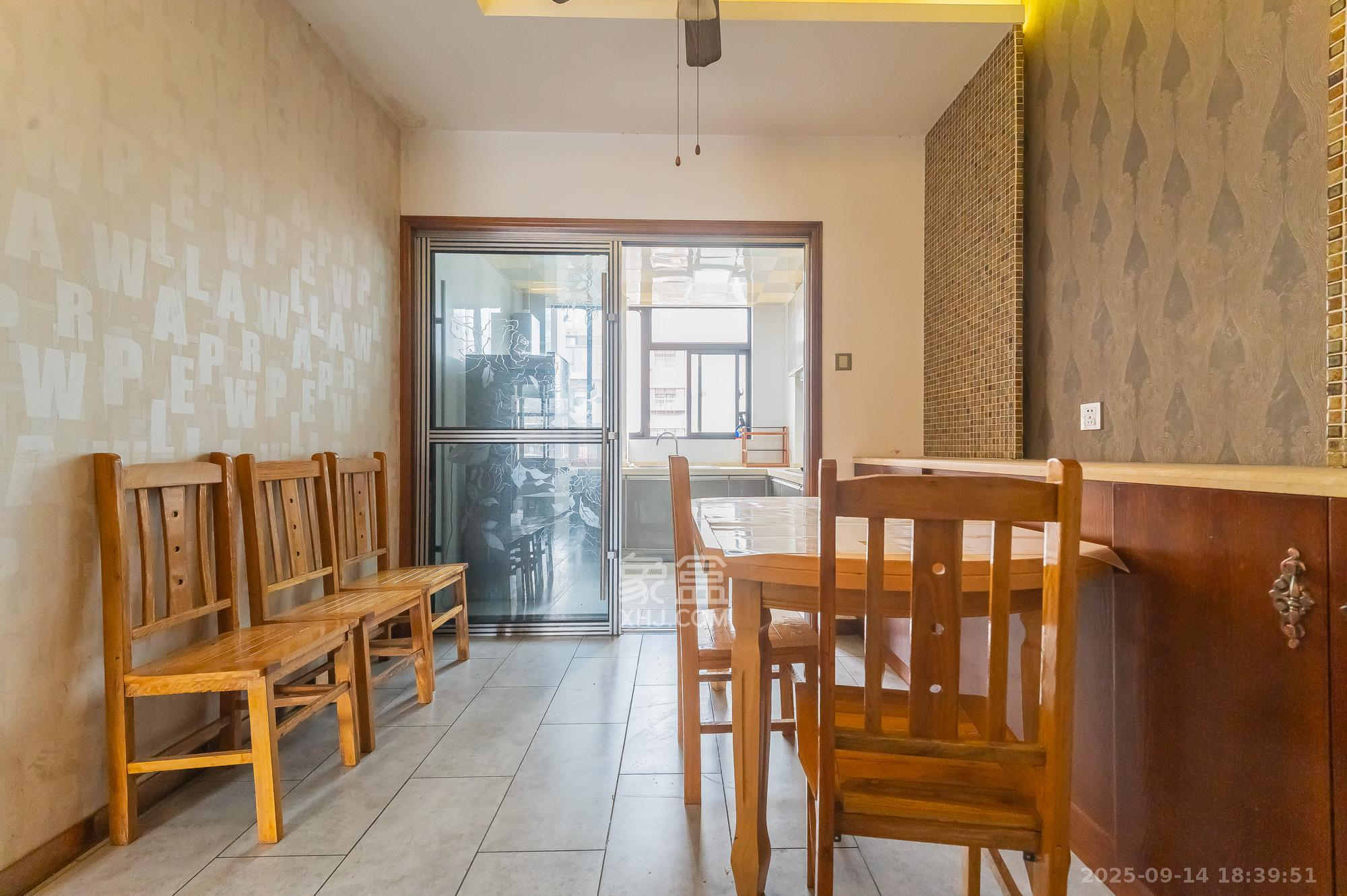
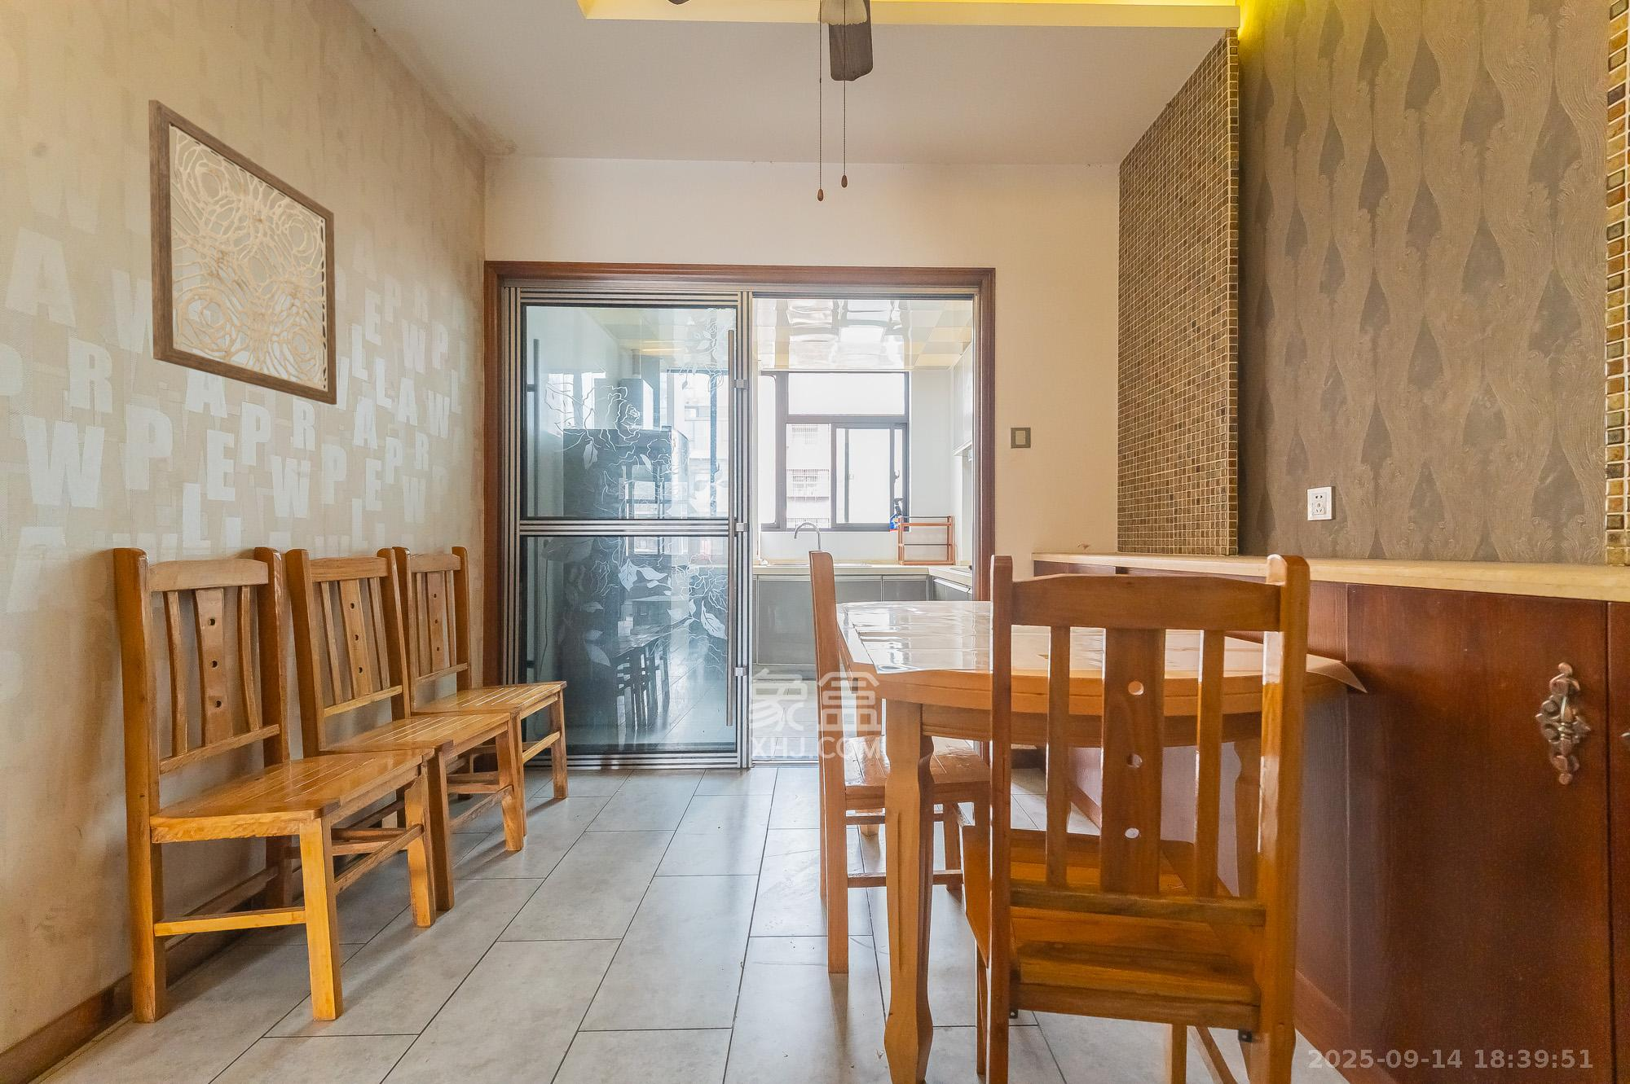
+ wall art [148,99,338,405]
